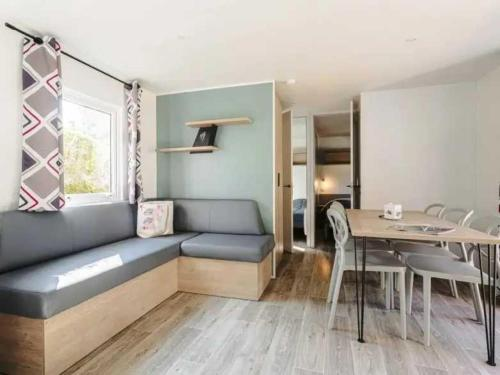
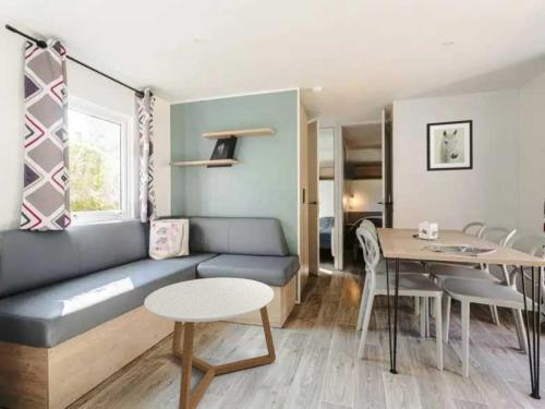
+ wall art [425,119,474,172]
+ coffee table [143,277,277,409]
